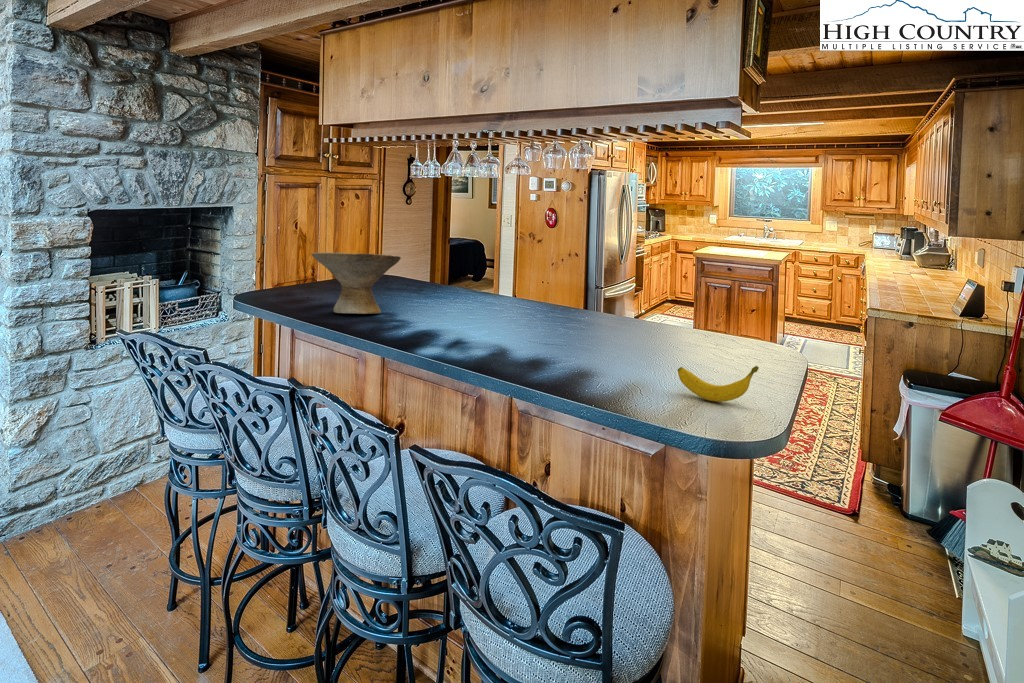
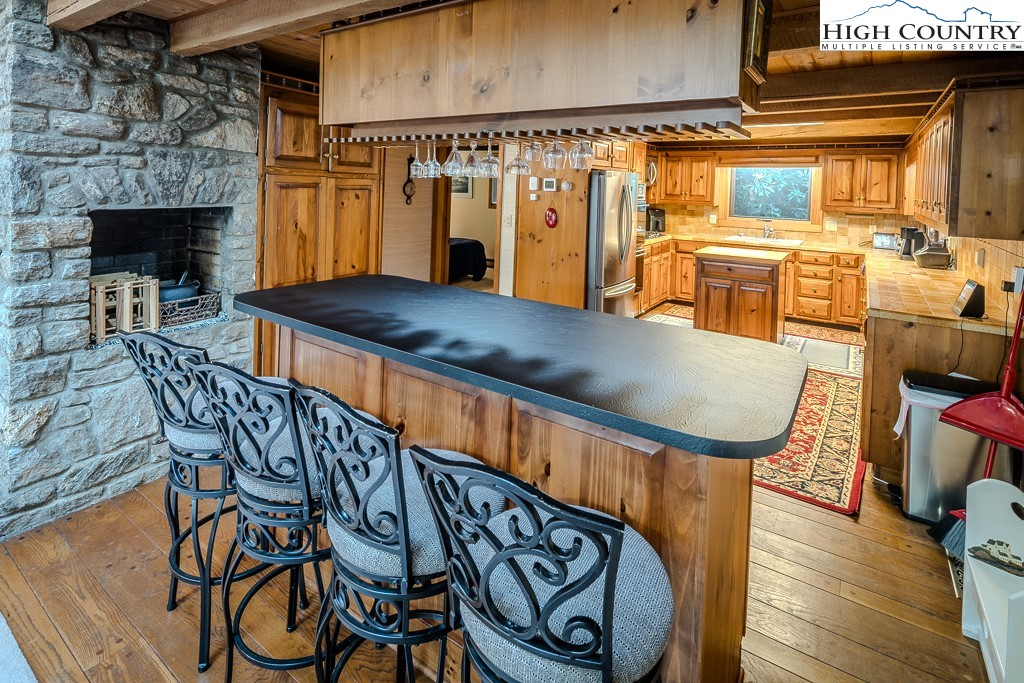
- banana [677,365,760,403]
- bowl [311,252,401,315]
